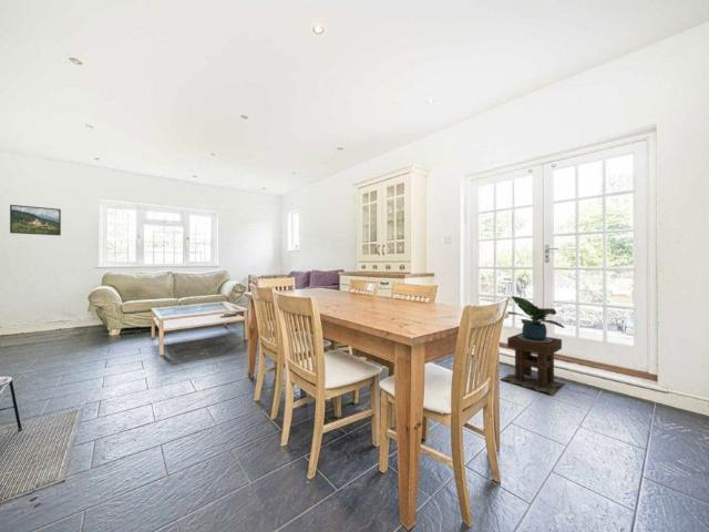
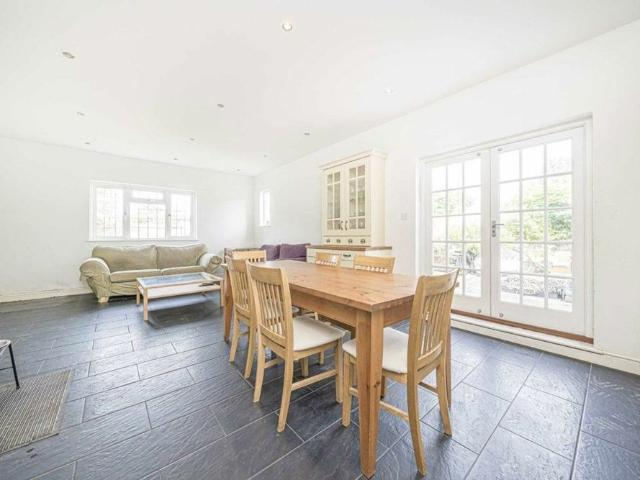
- potted plant [500,295,566,396]
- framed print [9,204,62,236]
